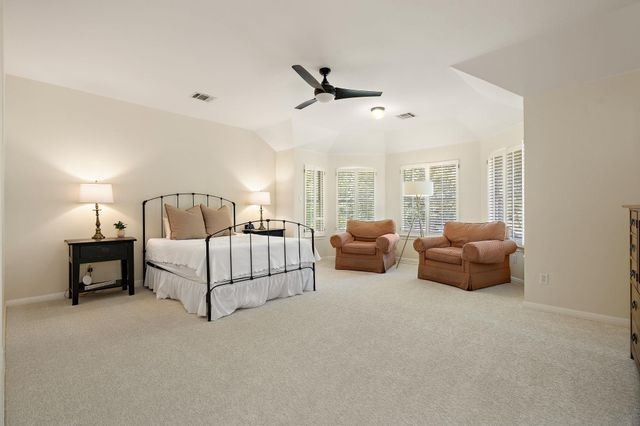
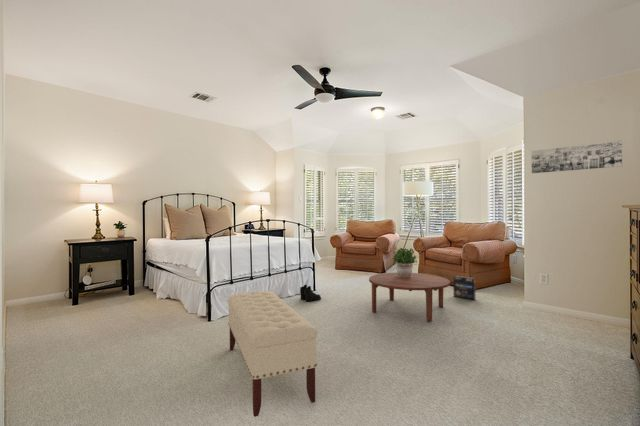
+ bench [227,290,318,418]
+ coffee table [368,272,451,323]
+ wall art [530,139,623,174]
+ box [452,275,477,301]
+ potted plant [392,247,418,278]
+ boots [299,284,322,302]
